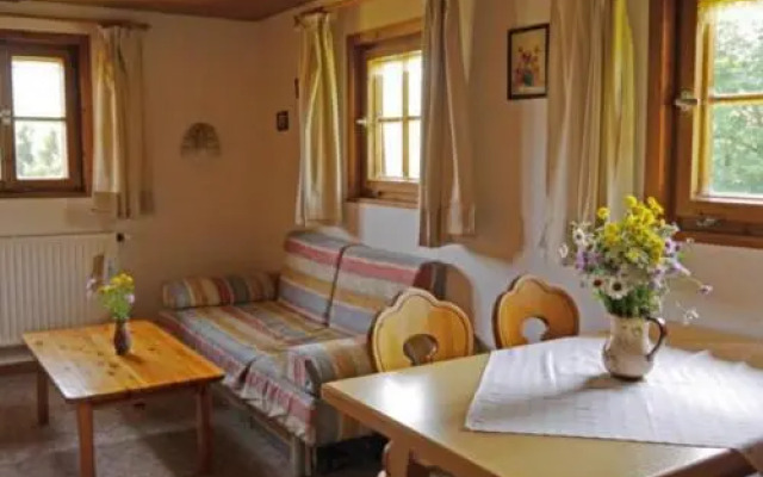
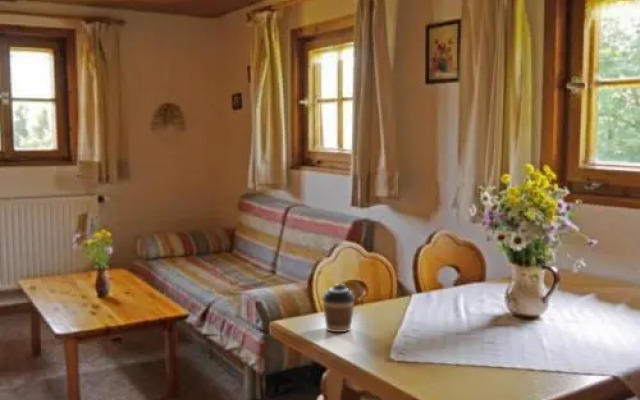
+ coffee cup [321,283,356,333]
